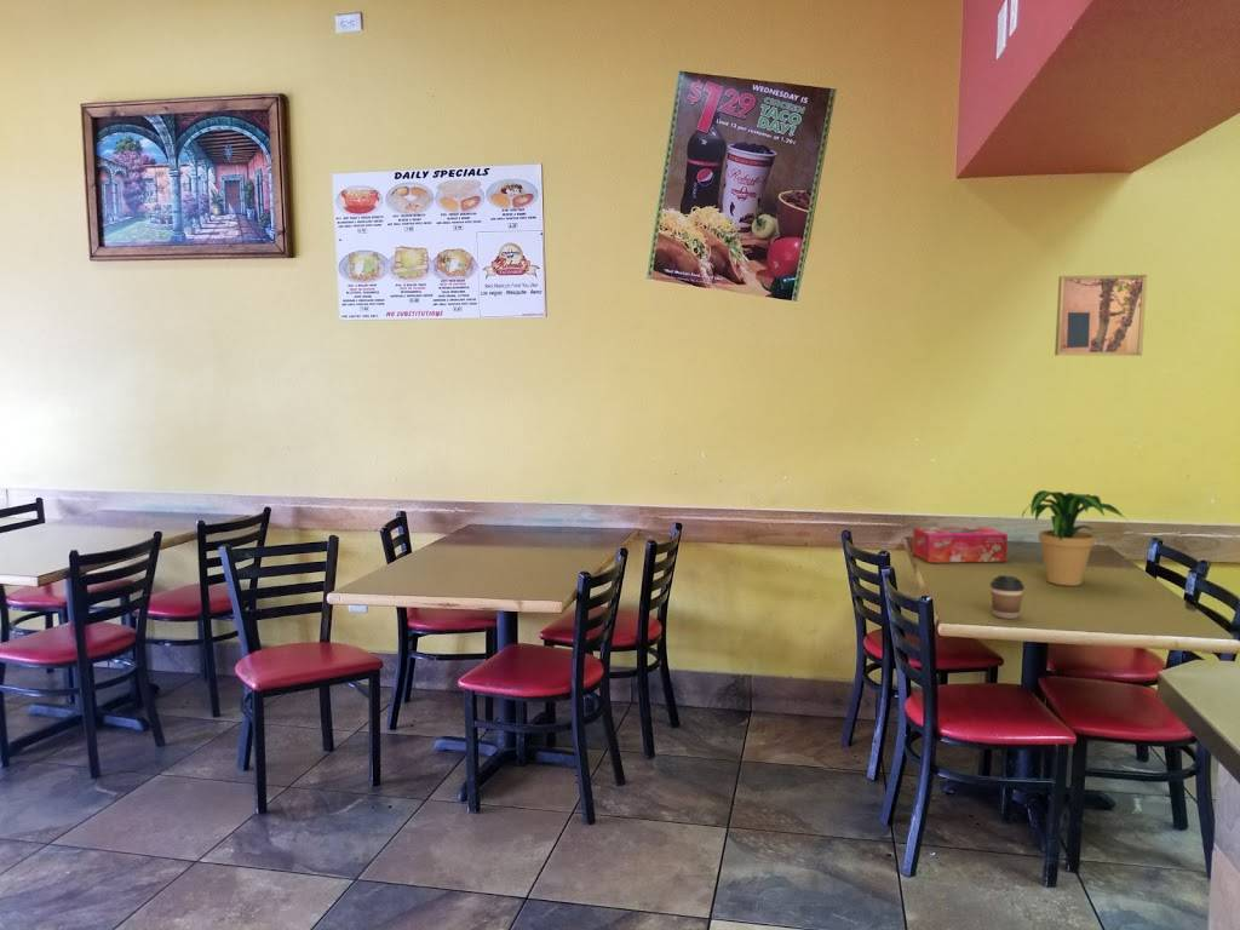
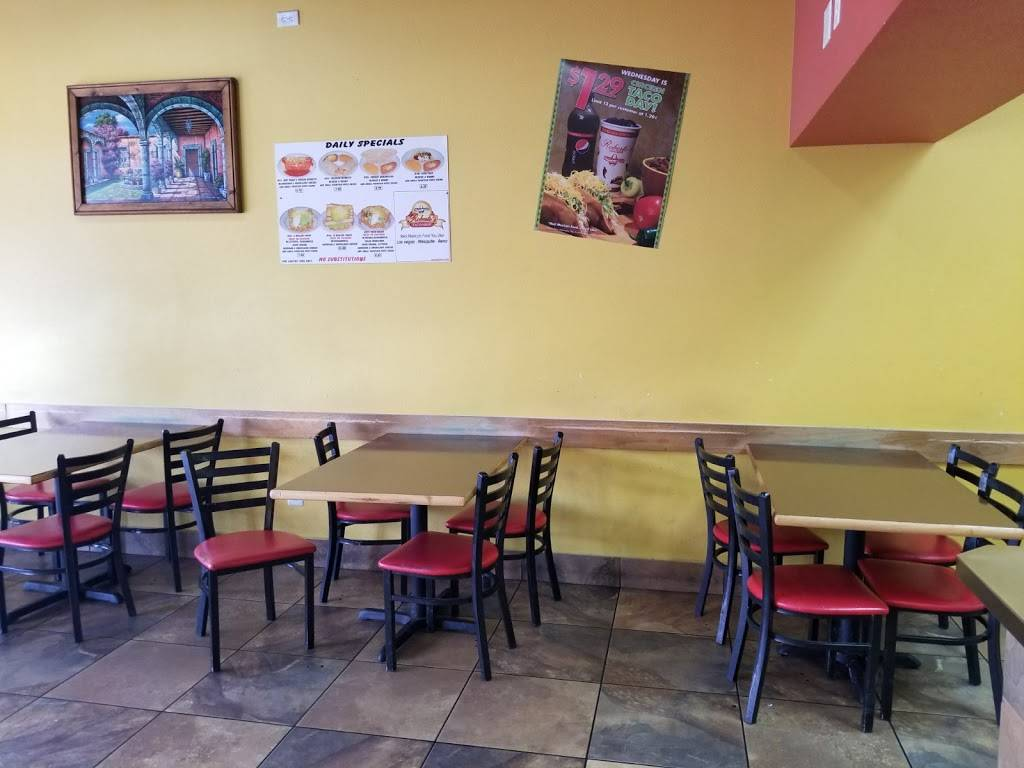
- tissue box [912,526,1009,563]
- potted plant [1021,489,1130,587]
- coffee cup [989,574,1026,620]
- wall art [1054,274,1148,357]
